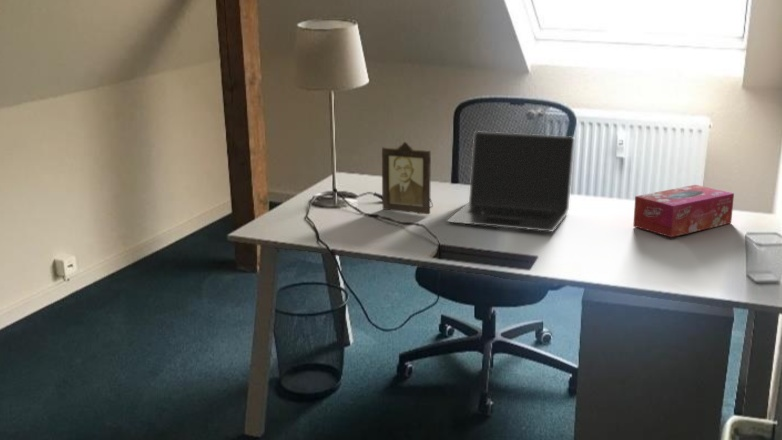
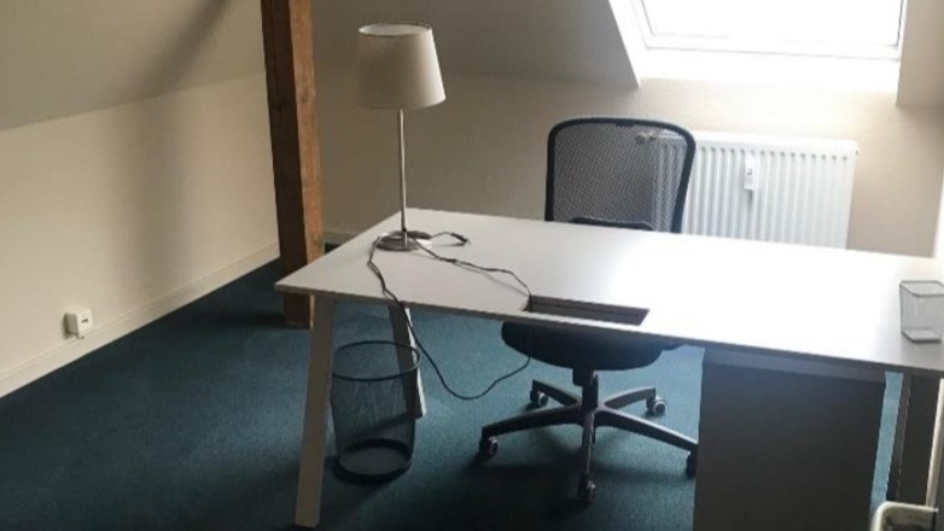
- laptop [446,130,575,233]
- tissue box [632,184,735,238]
- photo frame [381,141,434,215]
